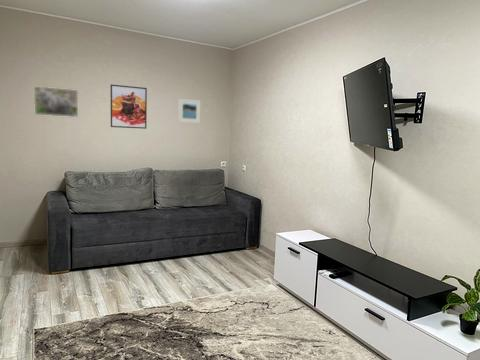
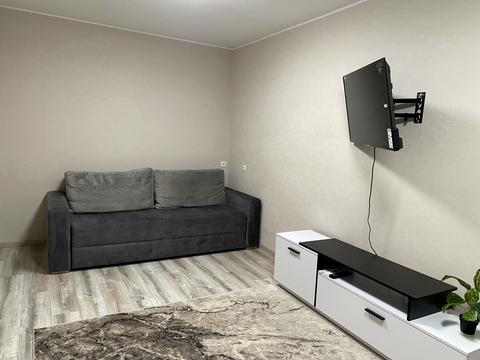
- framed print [109,83,148,130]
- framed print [177,98,202,124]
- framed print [33,85,79,118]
